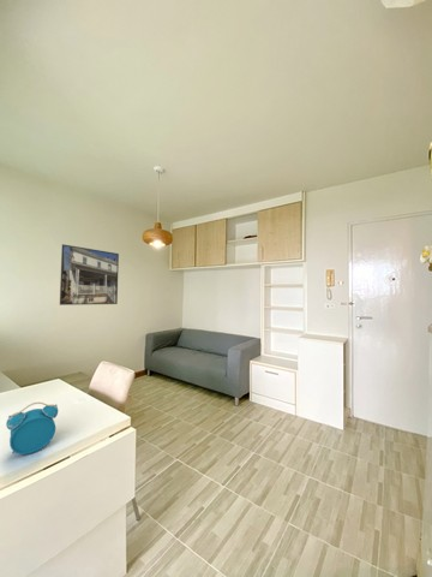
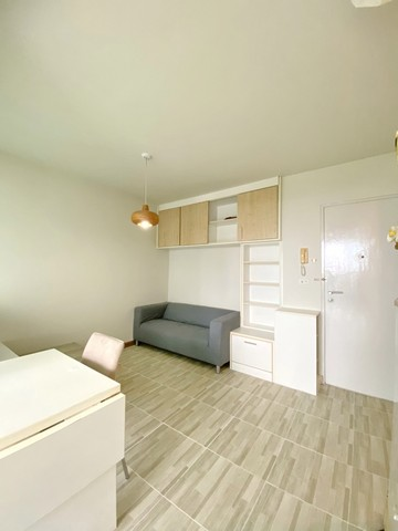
- alarm clock [5,401,59,456]
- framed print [59,243,120,307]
